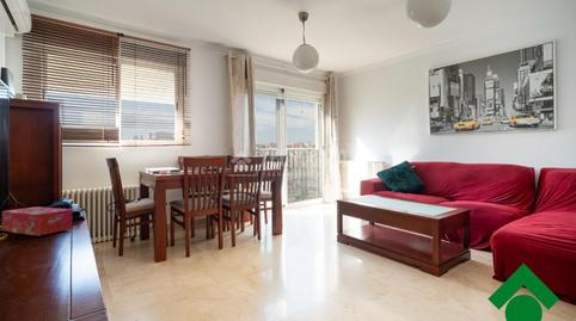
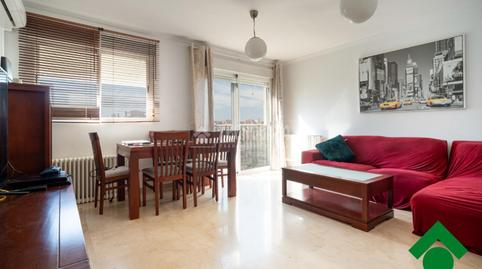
- tissue box [1,205,73,236]
